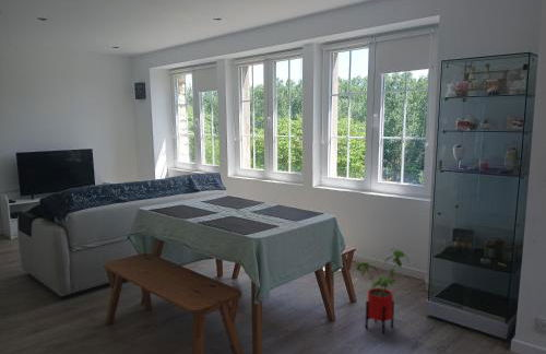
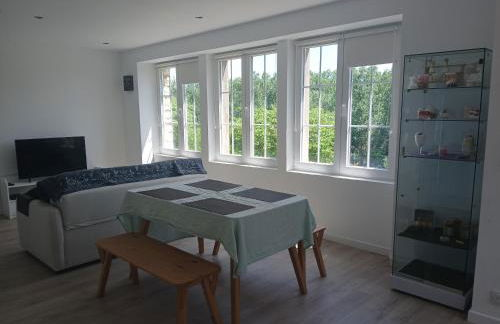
- house plant [355,247,410,335]
